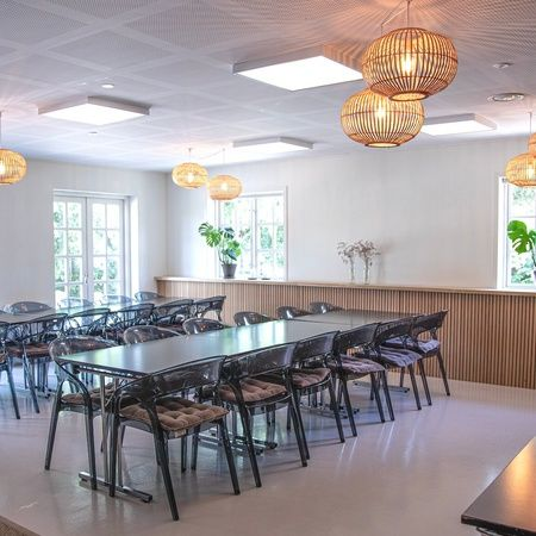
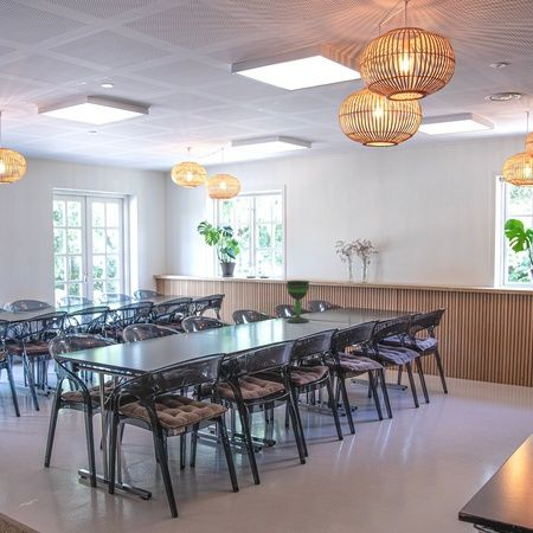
+ chalice [285,280,310,325]
